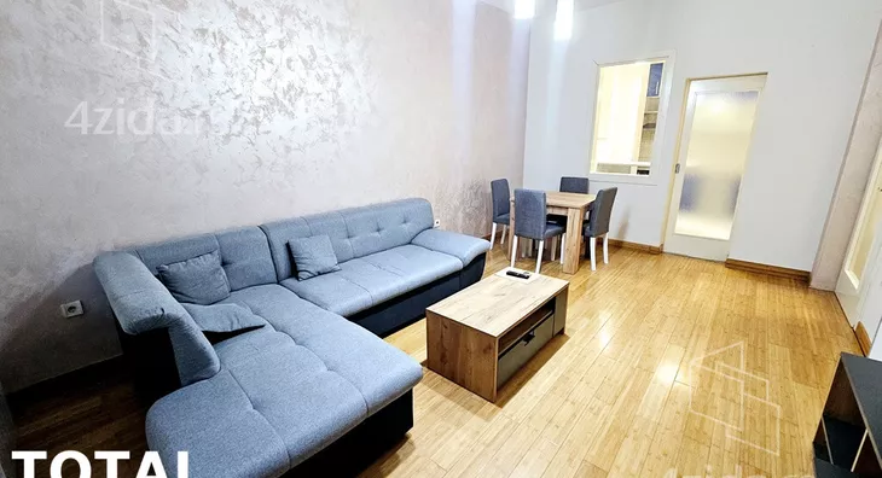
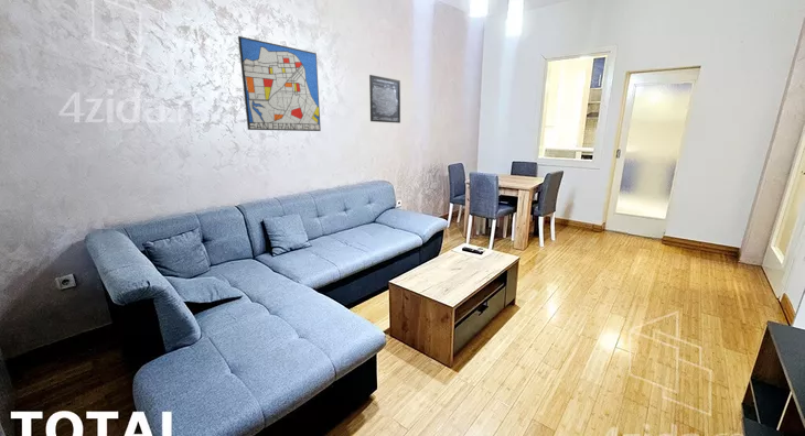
+ wall art [237,35,322,132]
+ wall art [368,74,401,124]
